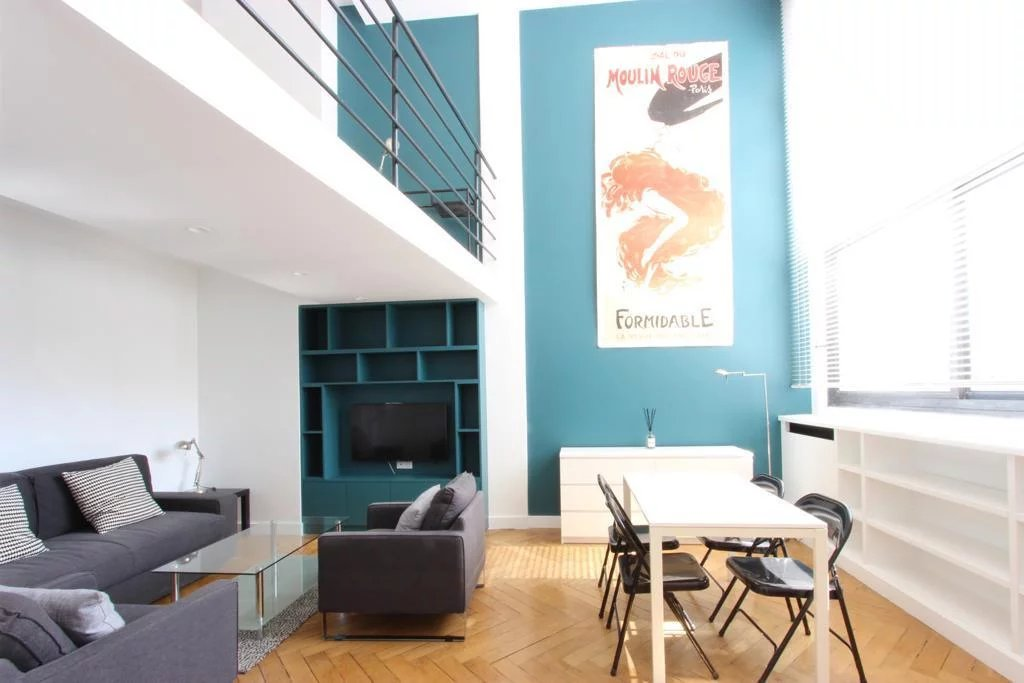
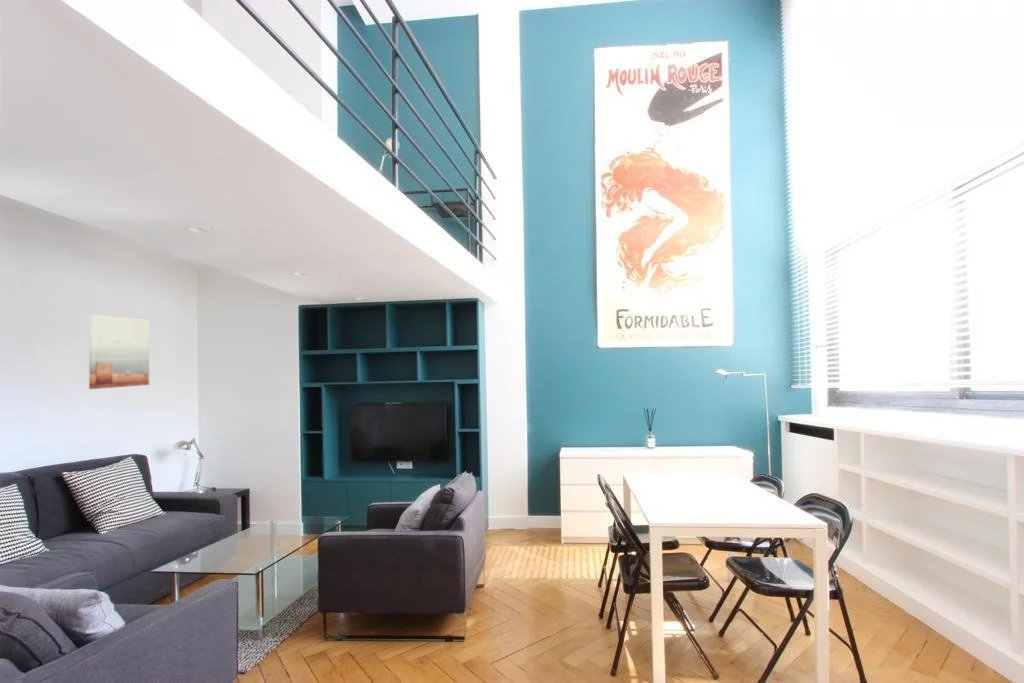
+ wall art [88,314,150,390]
